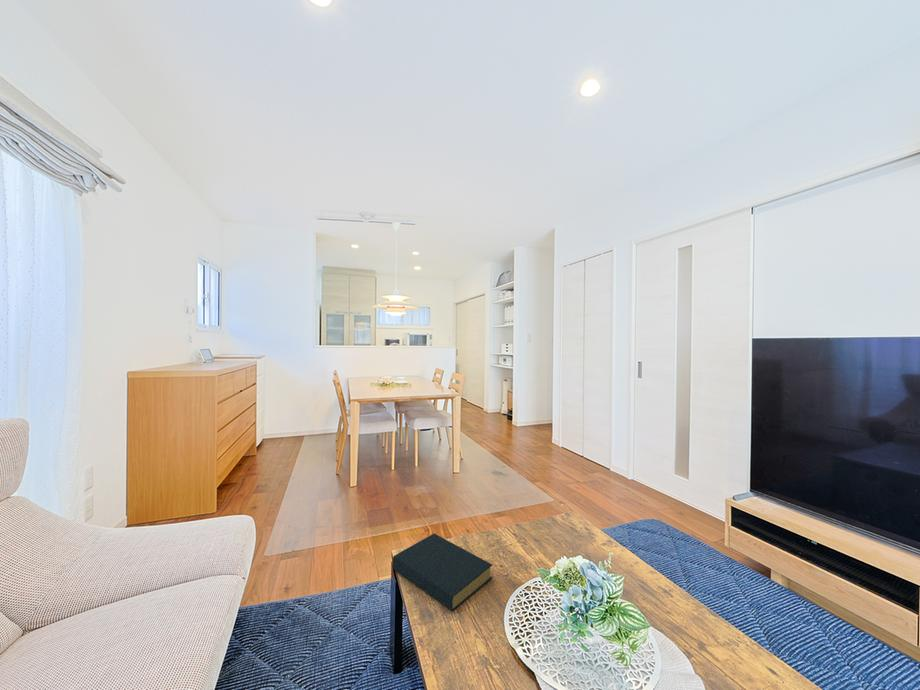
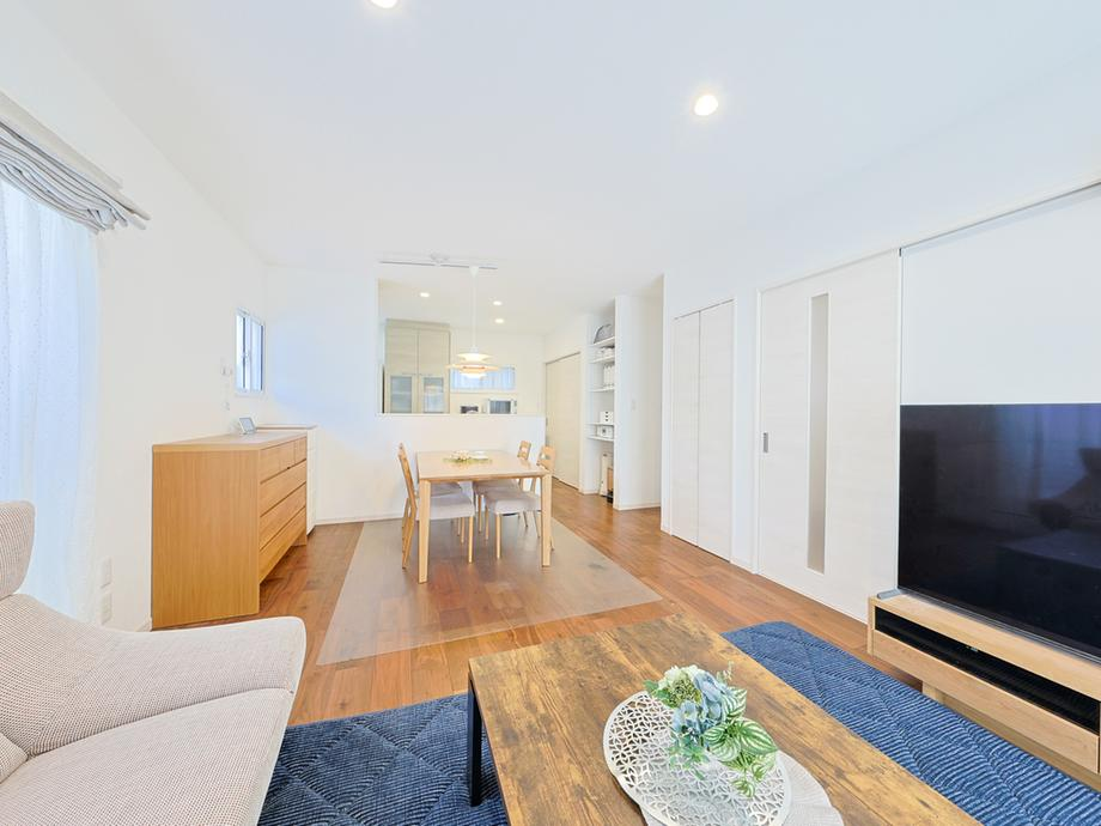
- hardback book [391,533,493,612]
